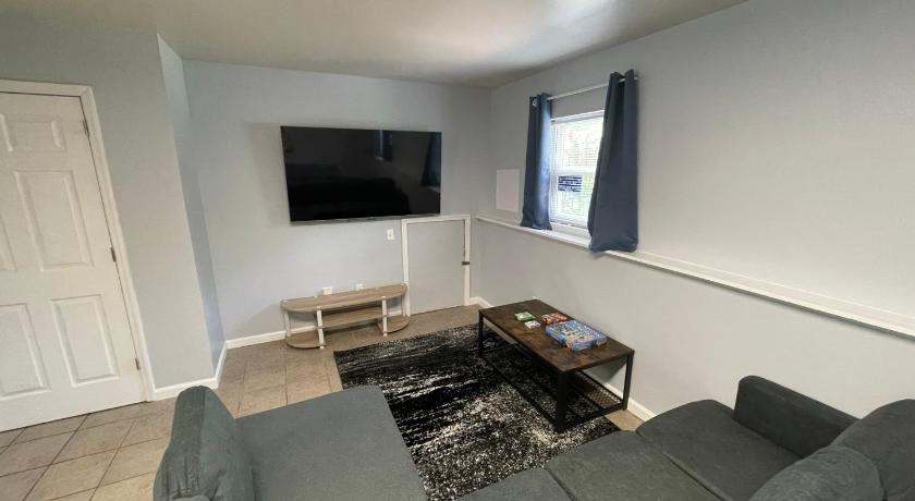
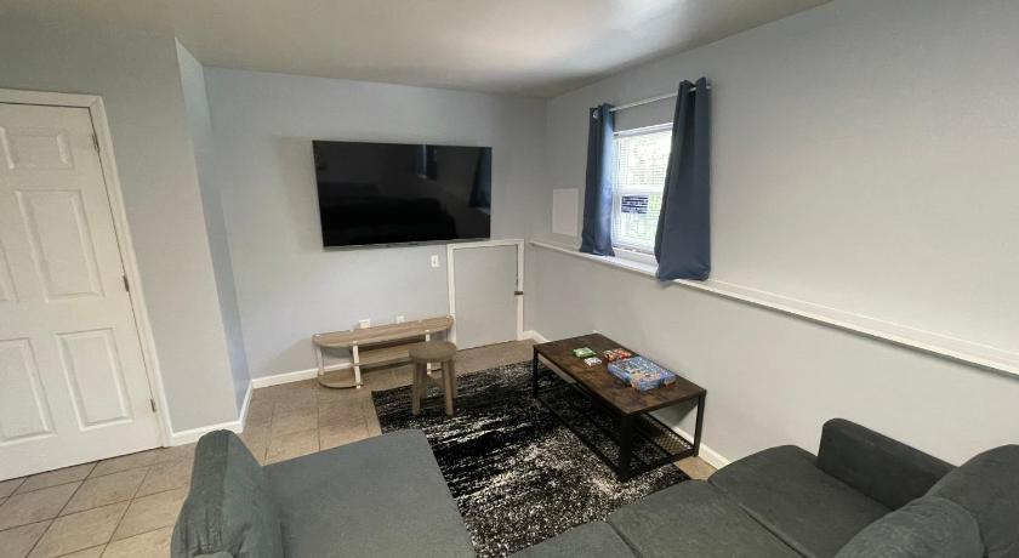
+ stool [408,338,460,416]
